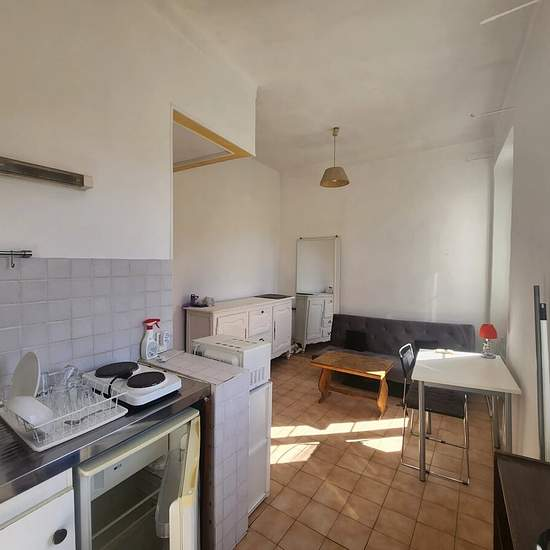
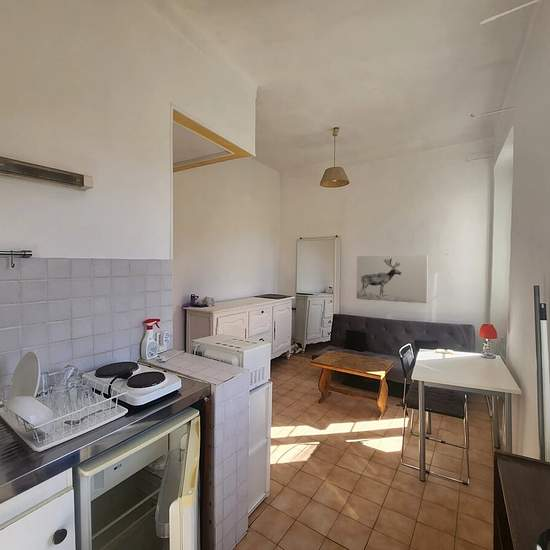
+ wall art [356,254,429,304]
